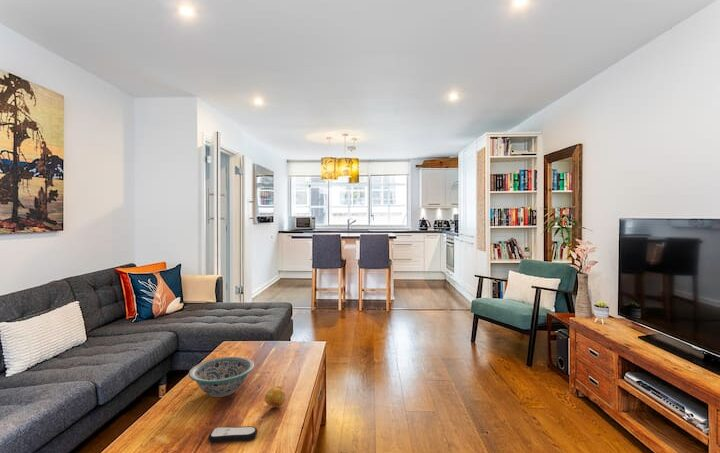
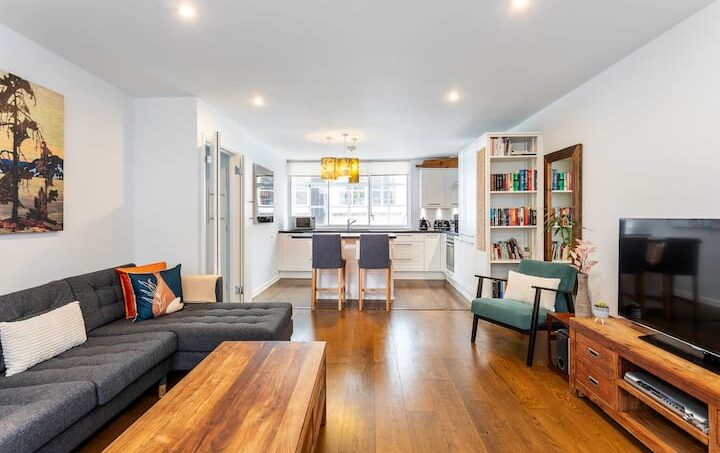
- remote control [207,425,258,443]
- fruit [264,385,286,408]
- decorative bowl [188,356,255,398]
